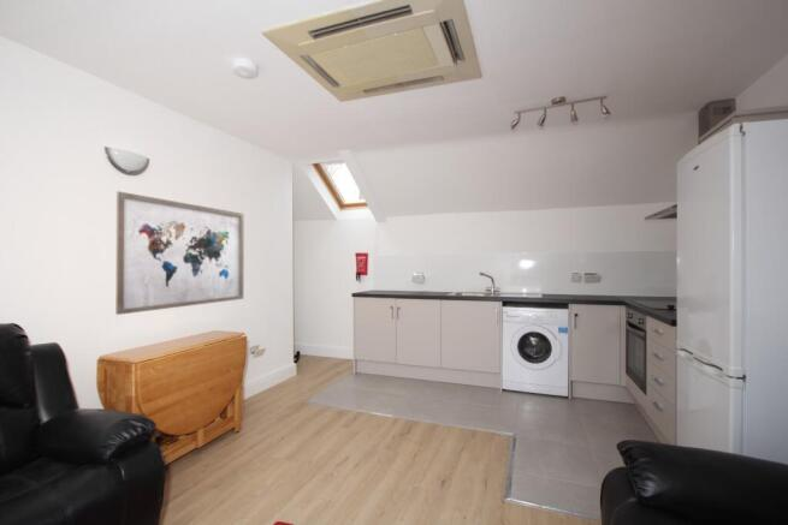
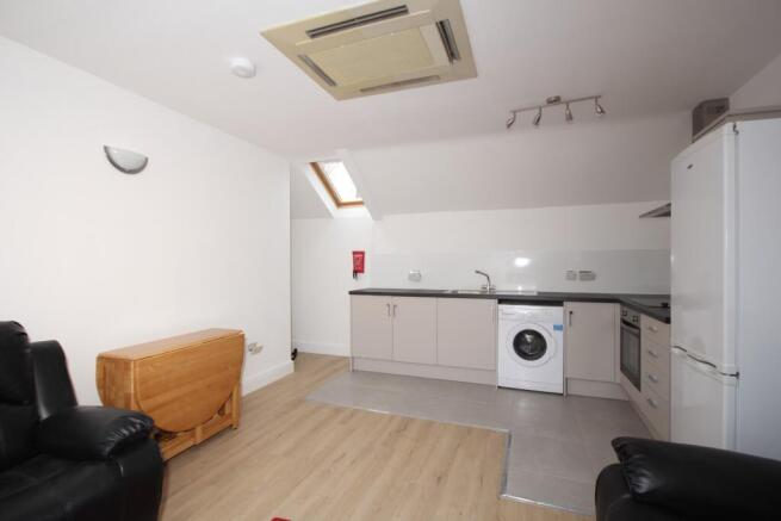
- wall art [114,190,245,316]
